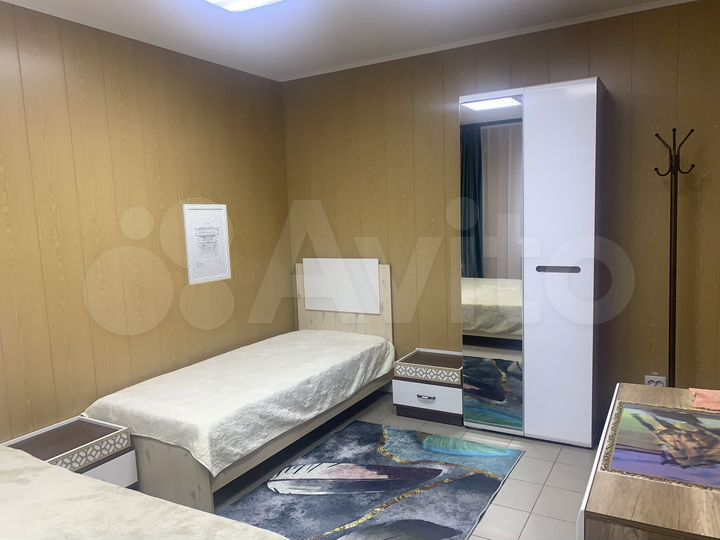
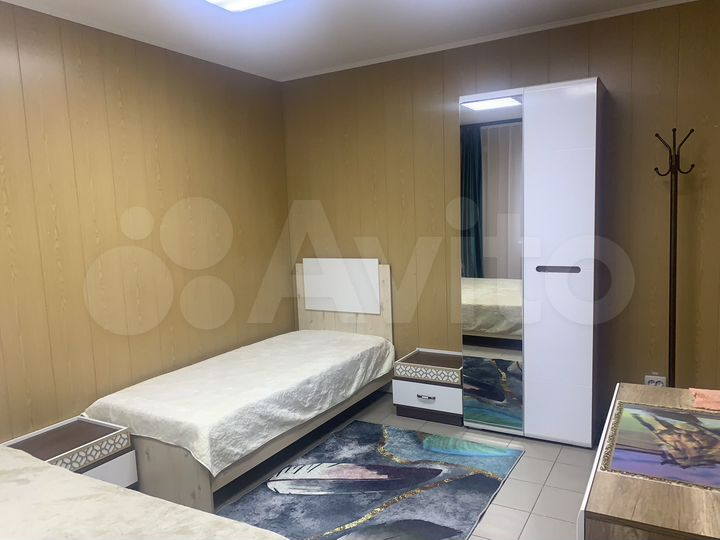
- wall art [182,203,232,286]
